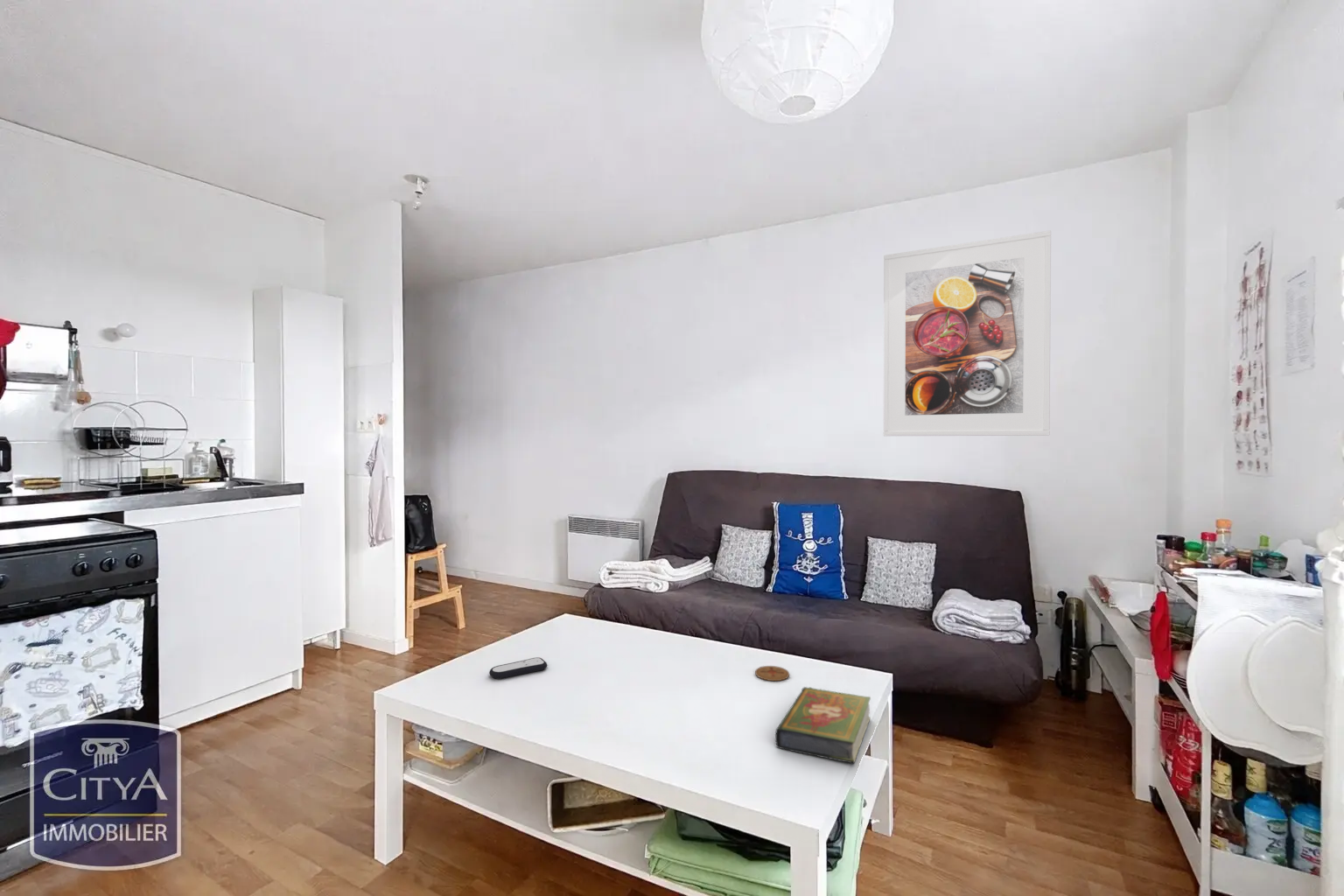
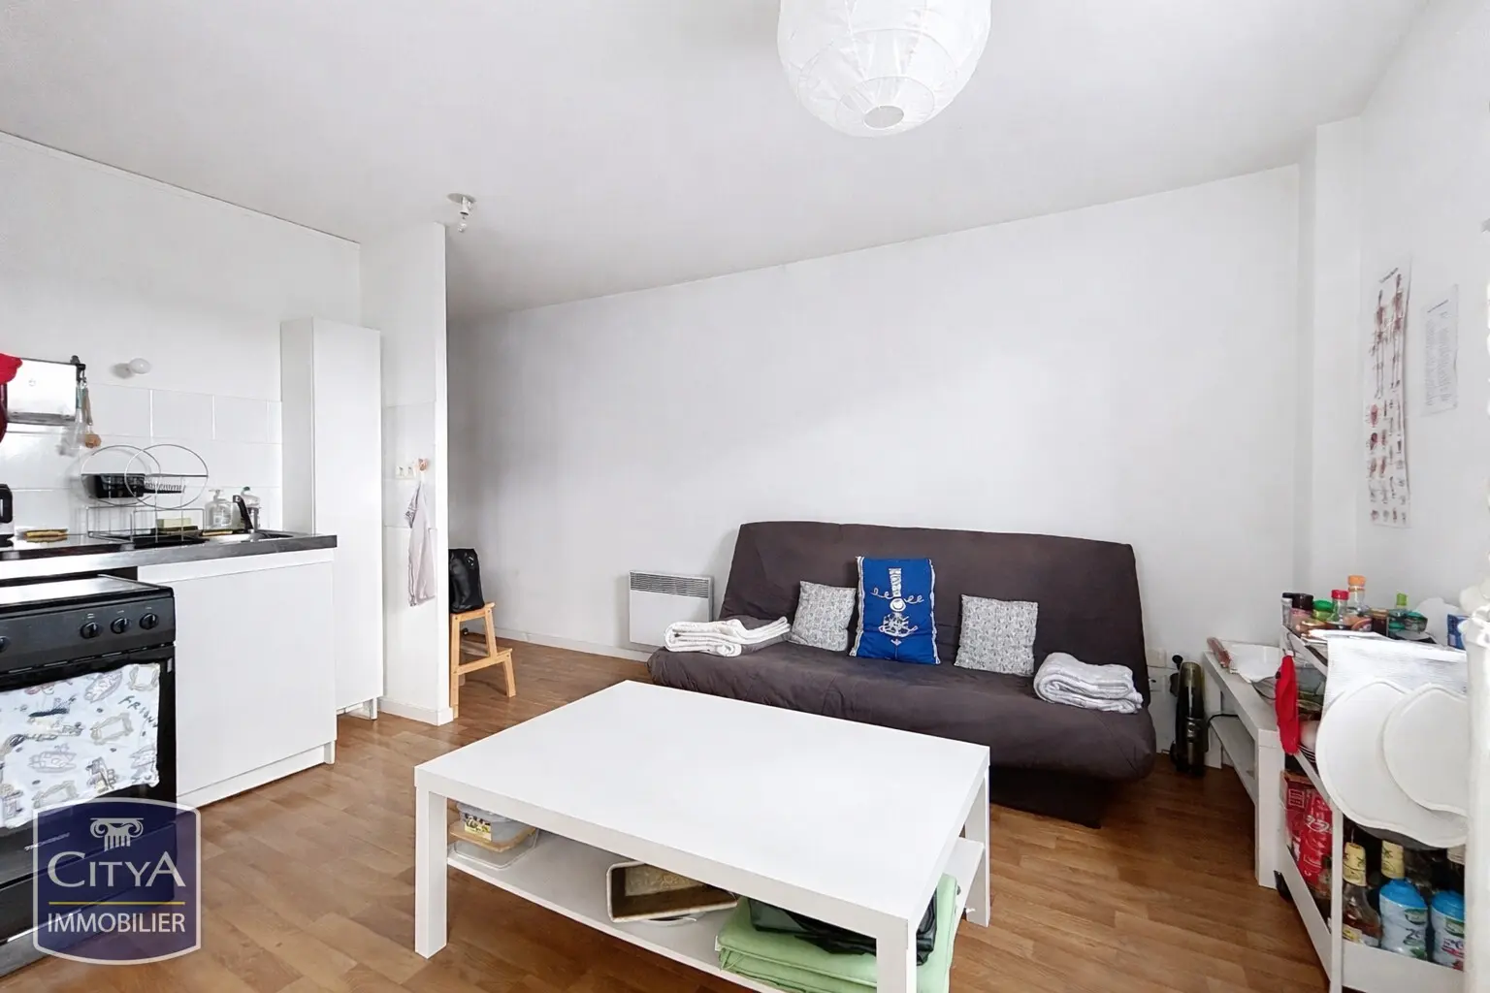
- coaster [754,665,790,682]
- book [774,686,872,765]
- remote control [488,656,548,680]
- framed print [883,230,1052,437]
